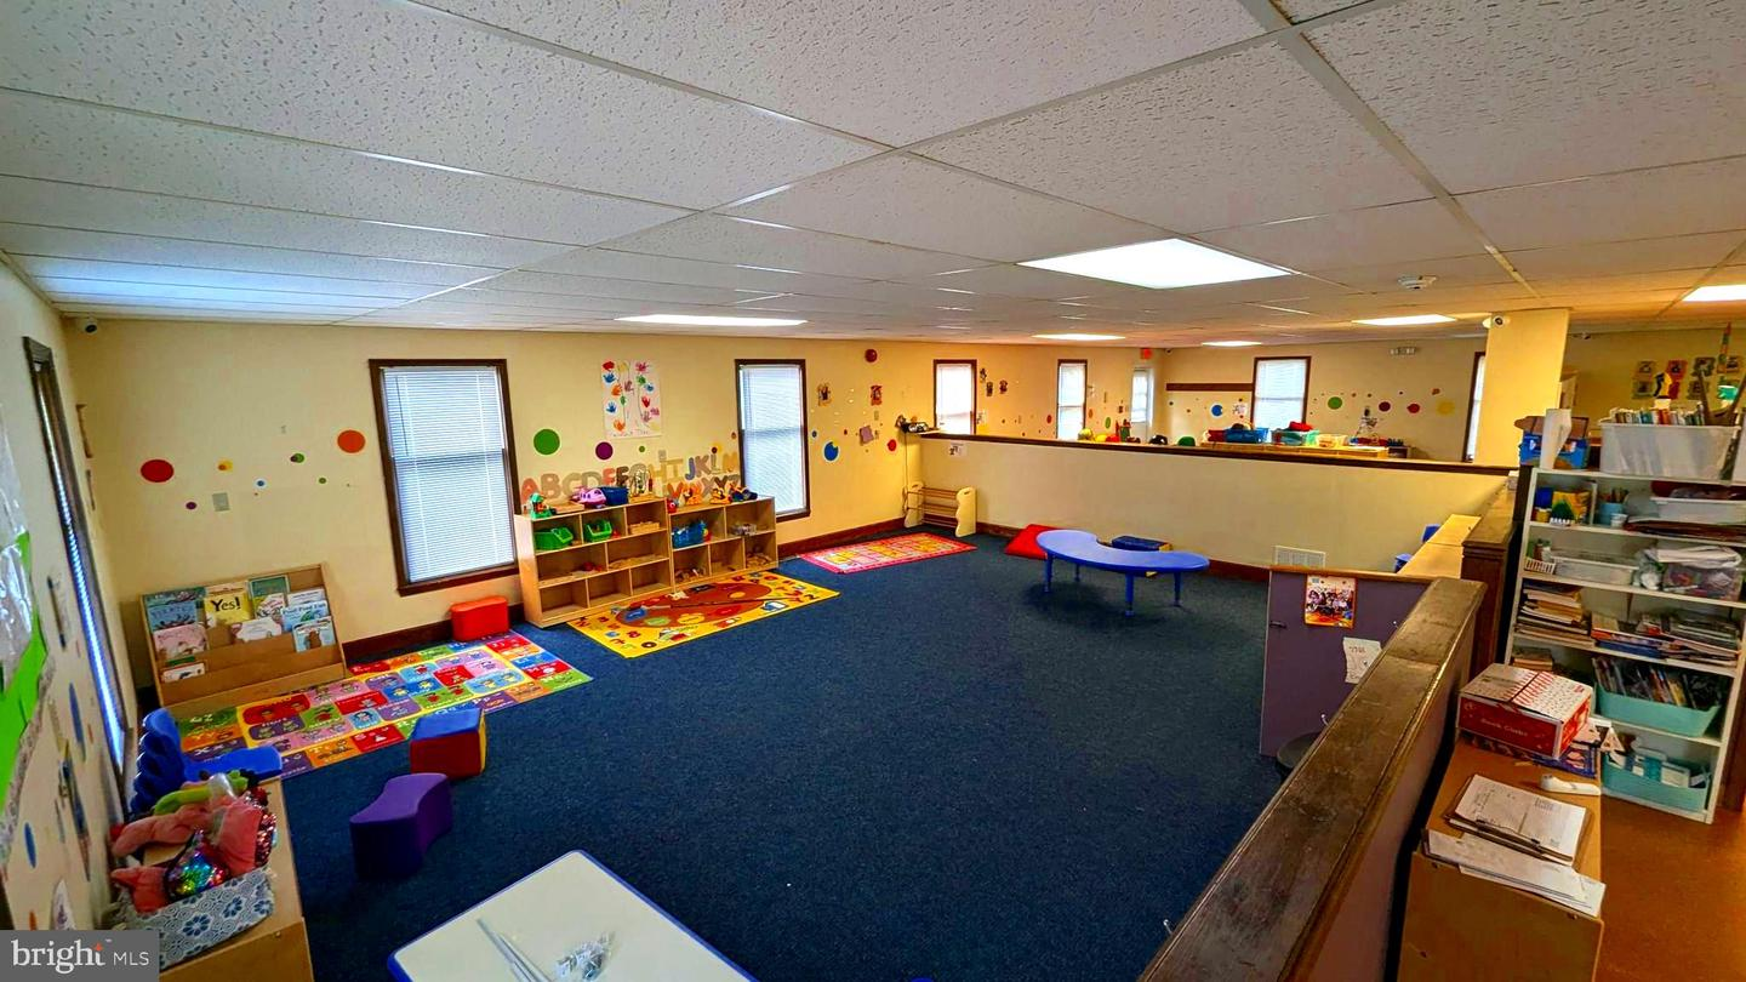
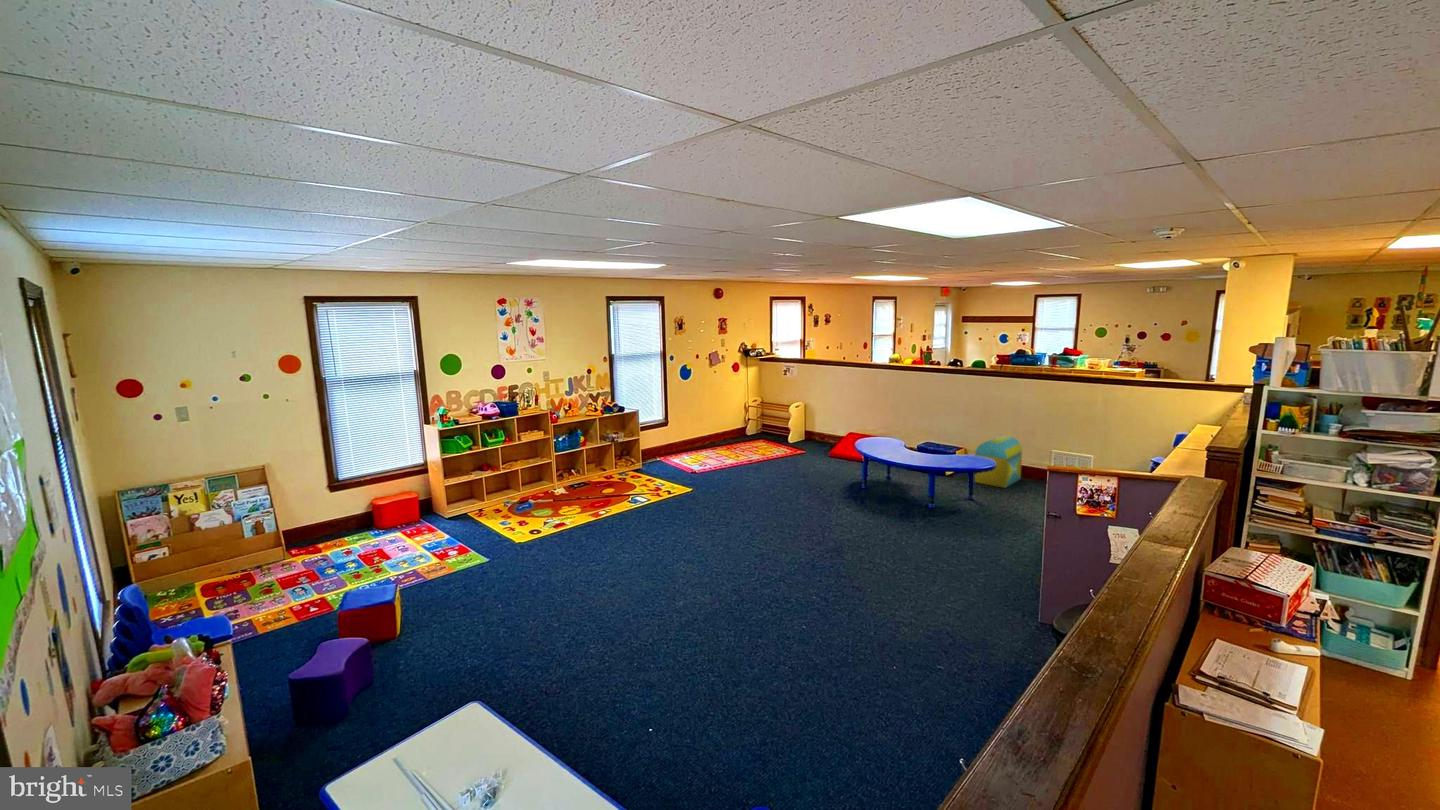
+ toy chest [973,434,1023,489]
